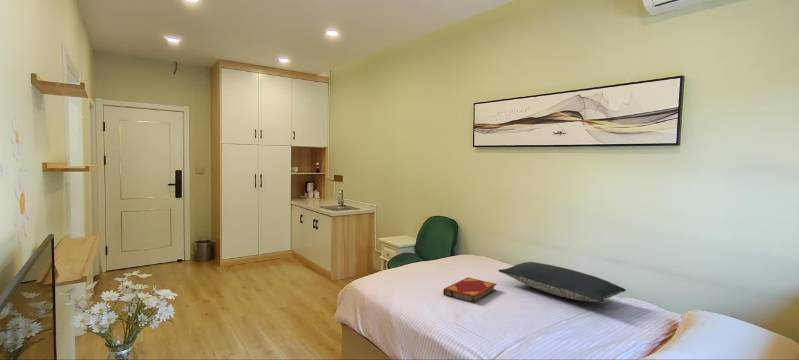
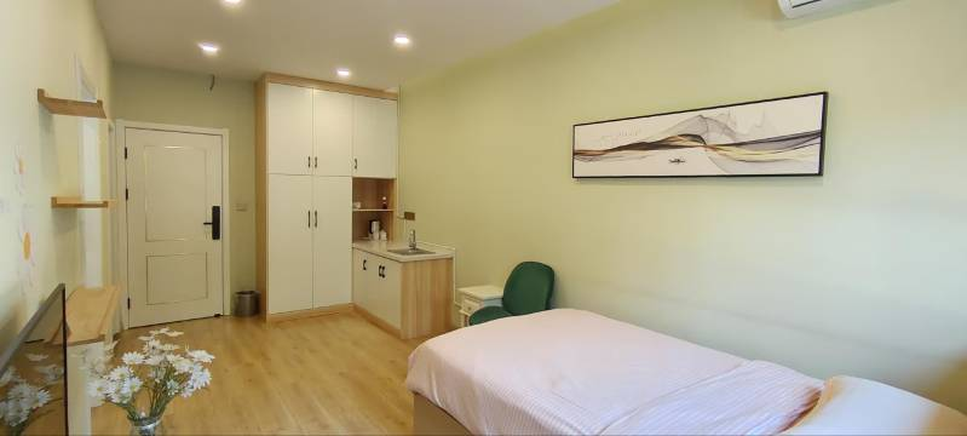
- hardback book [442,277,498,304]
- pillow [497,261,627,304]
